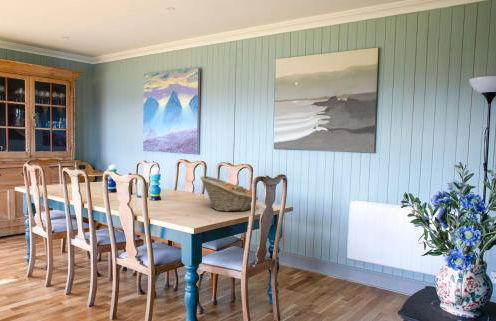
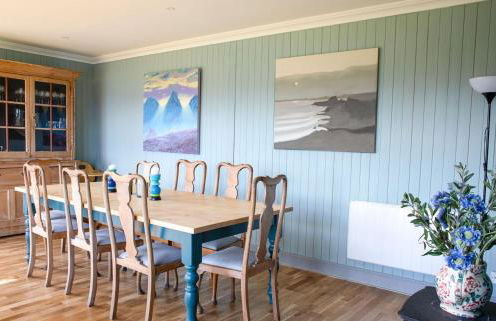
- fruit basket [199,175,259,212]
